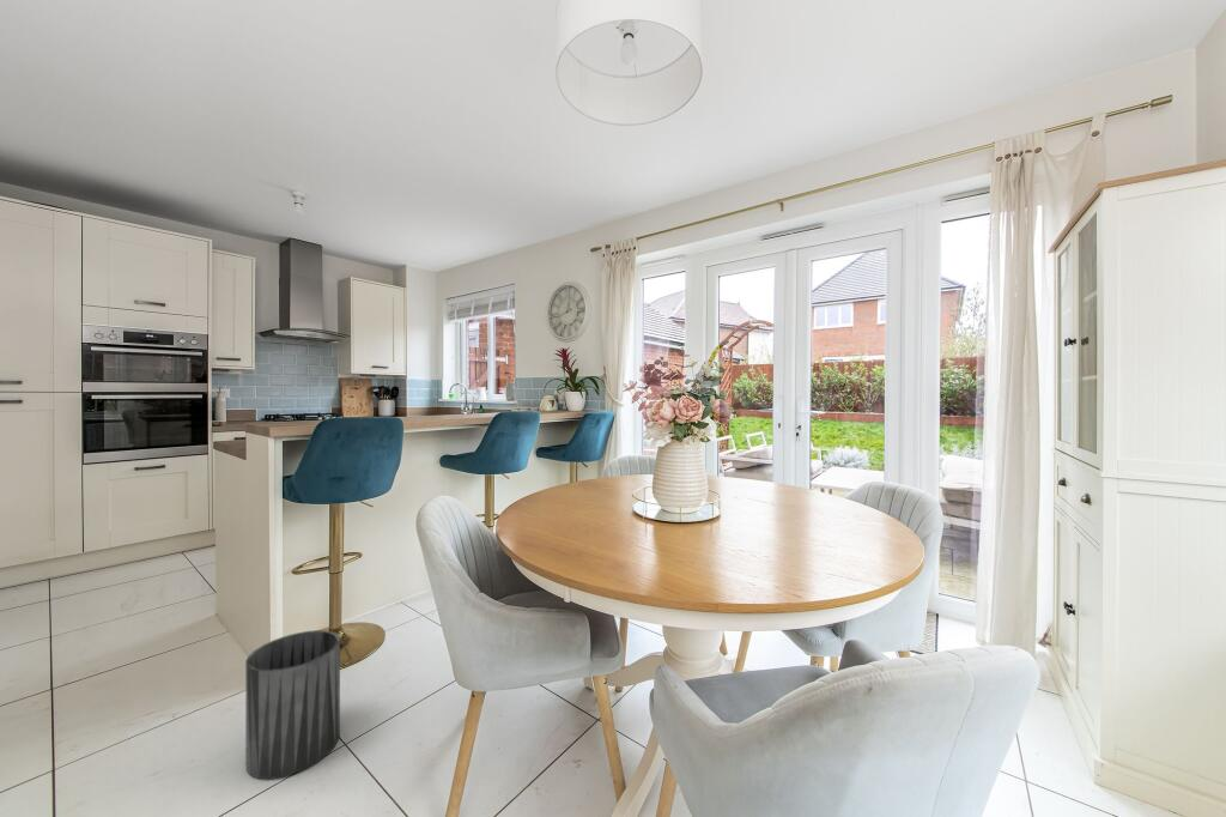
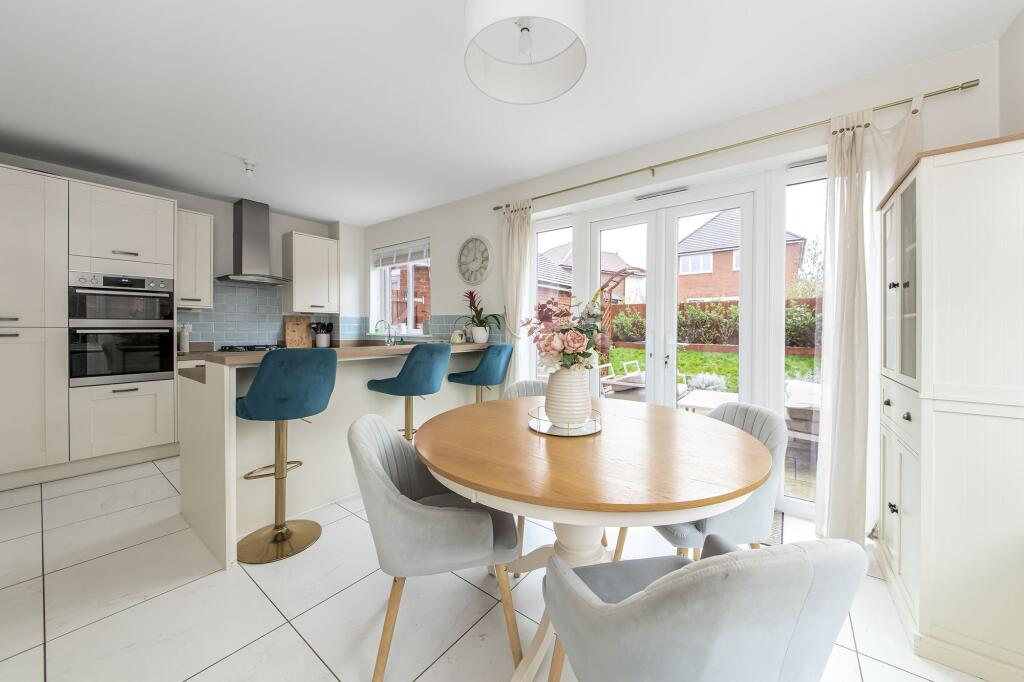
- trash can [244,629,341,780]
